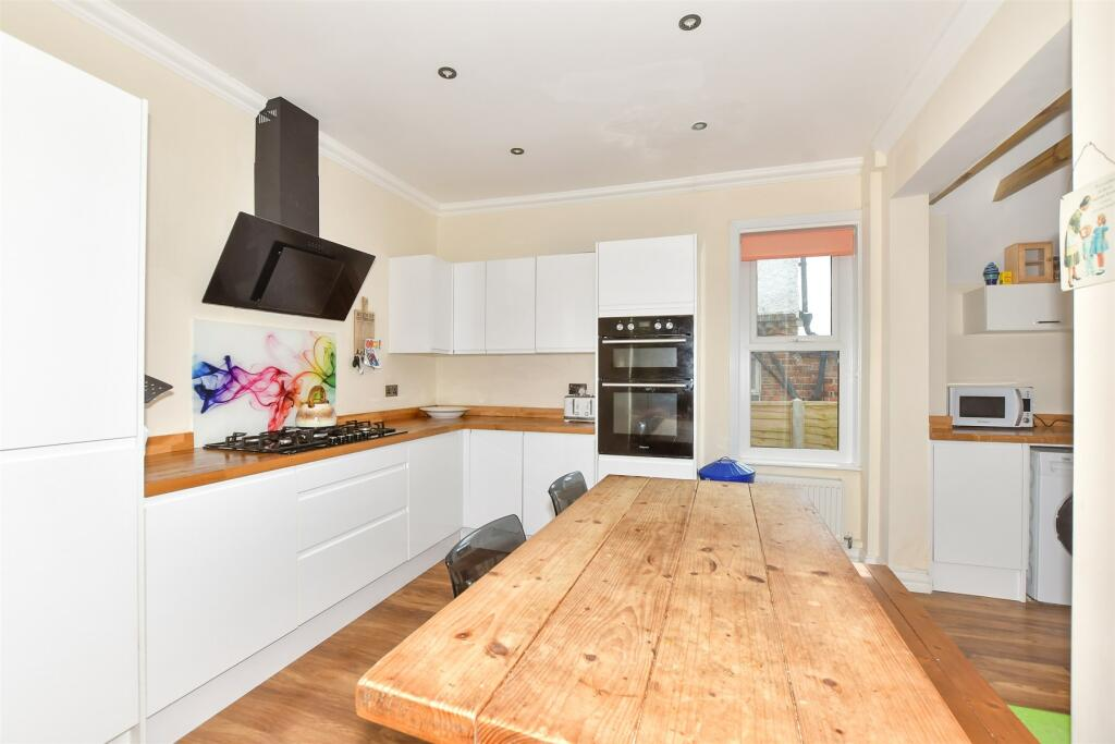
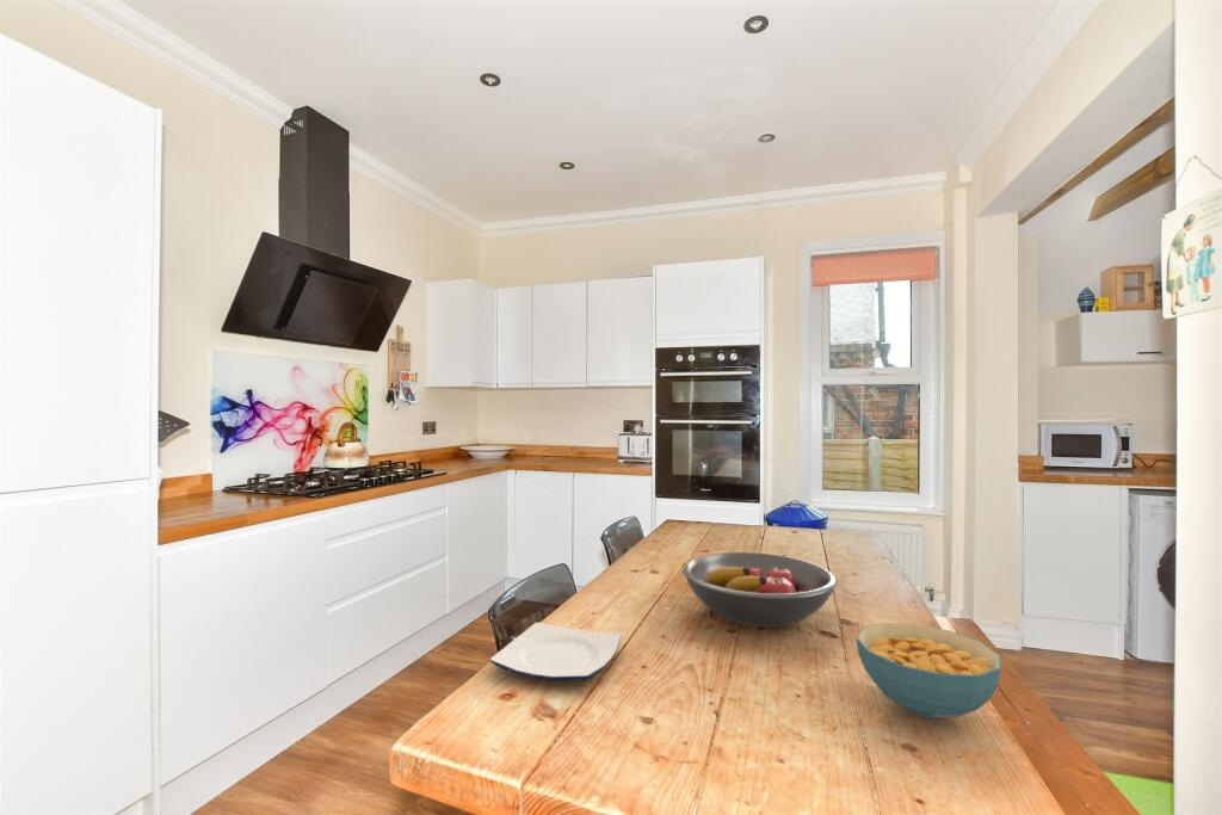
+ cereal bowl [854,622,1002,720]
+ plate [489,622,623,683]
+ fruit bowl [681,551,839,628]
